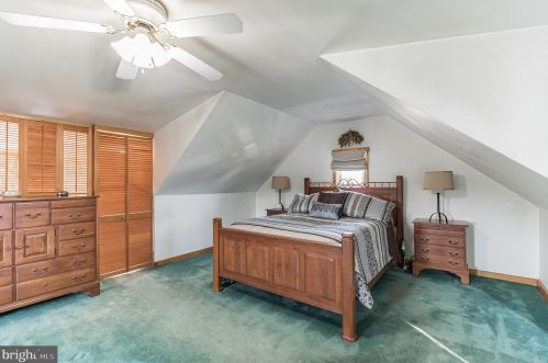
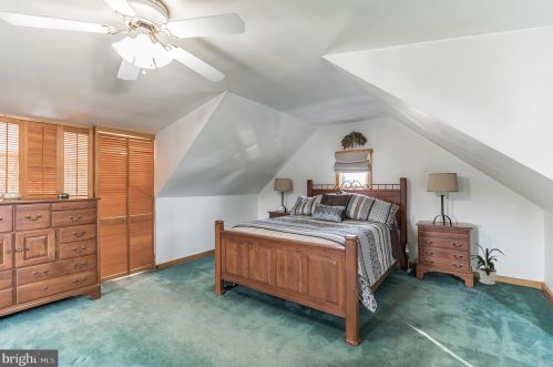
+ house plant [470,242,505,286]
